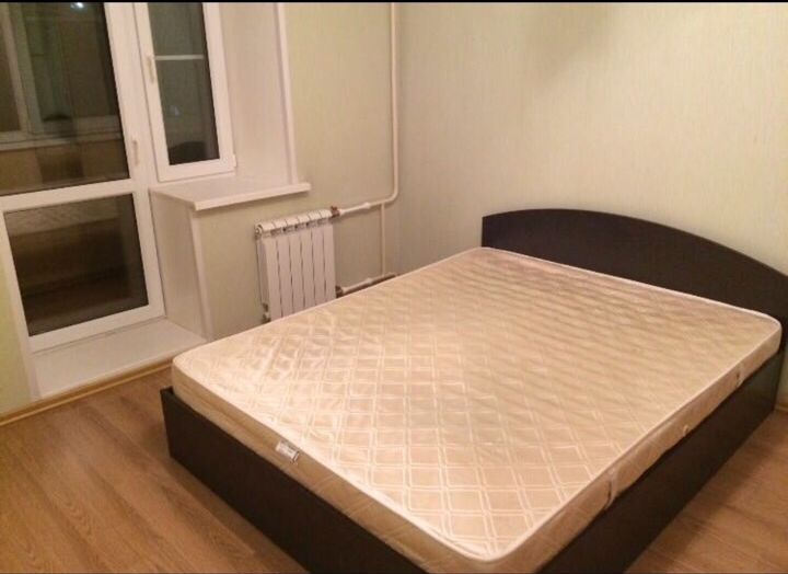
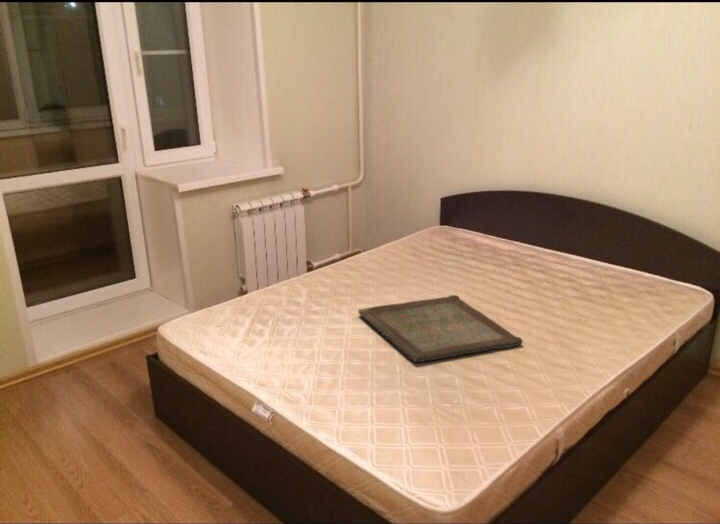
+ serving tray [357,294,524,363]
